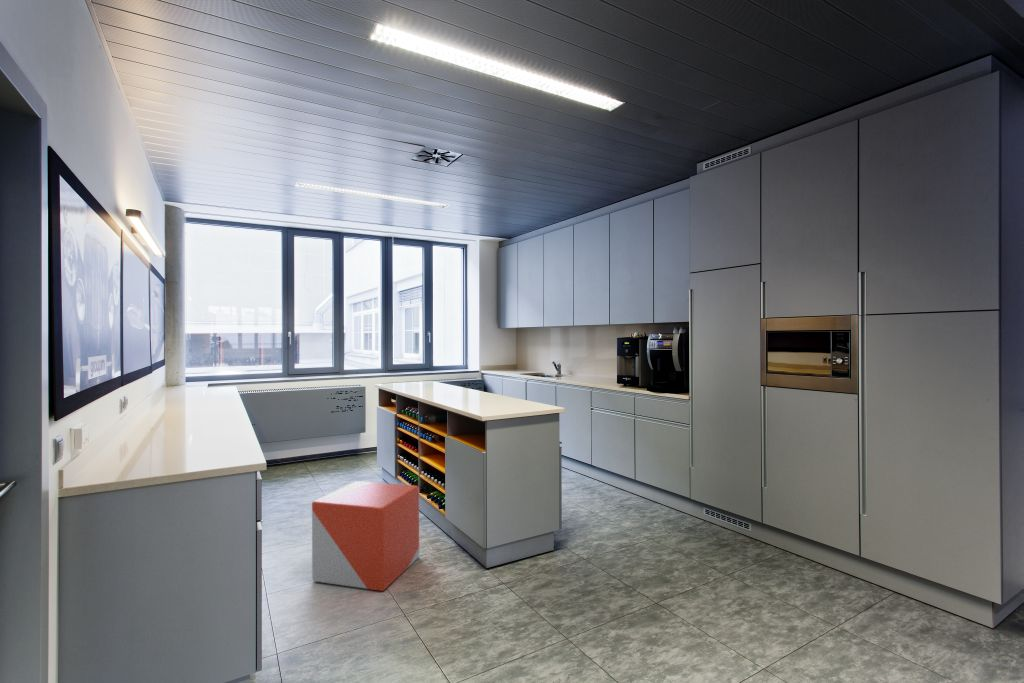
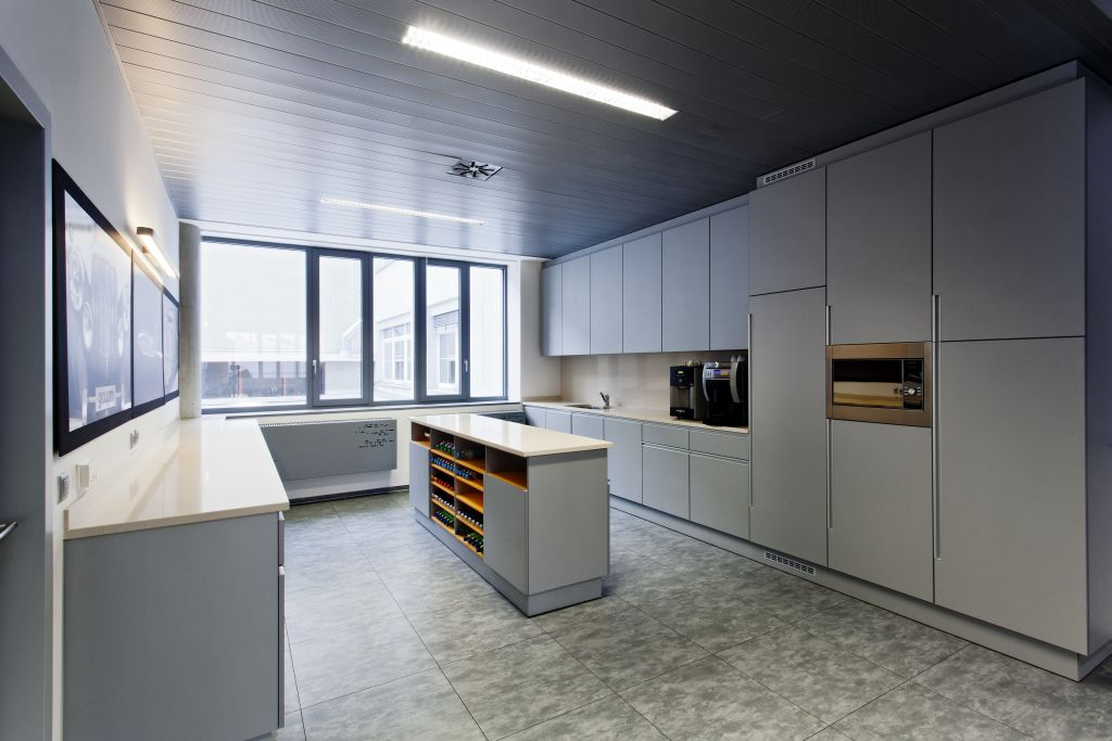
- stool [311,480,420,592]
